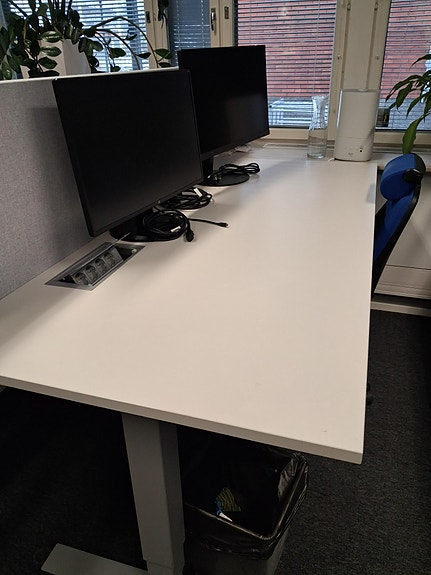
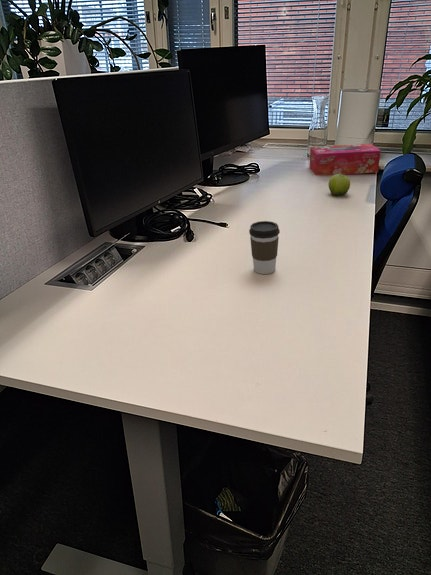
+ fruit [328,174,351,197]
+ tissue box [308,143,382,176]
+ coffee cup [248,220,281,275]
